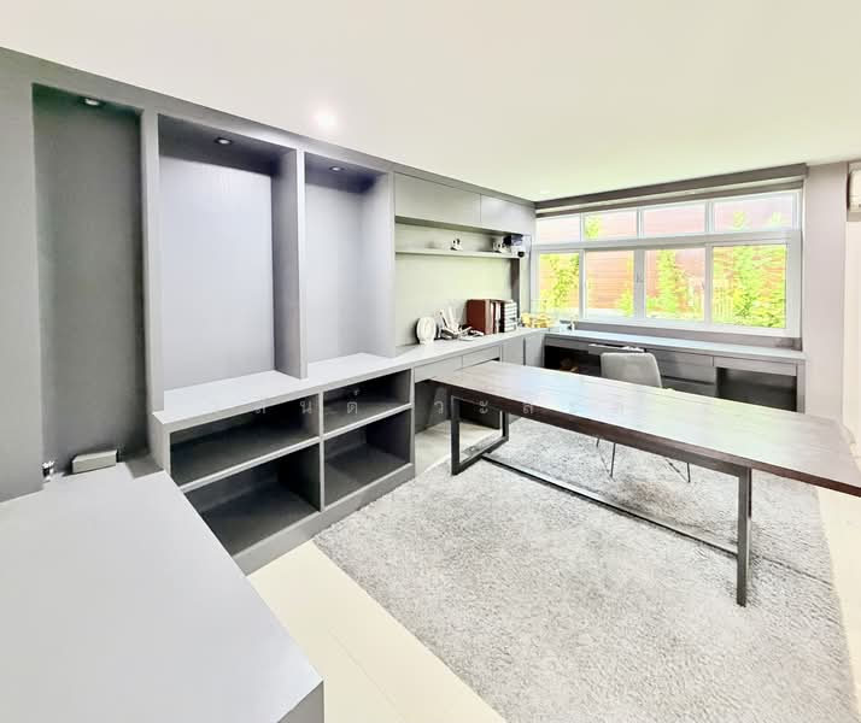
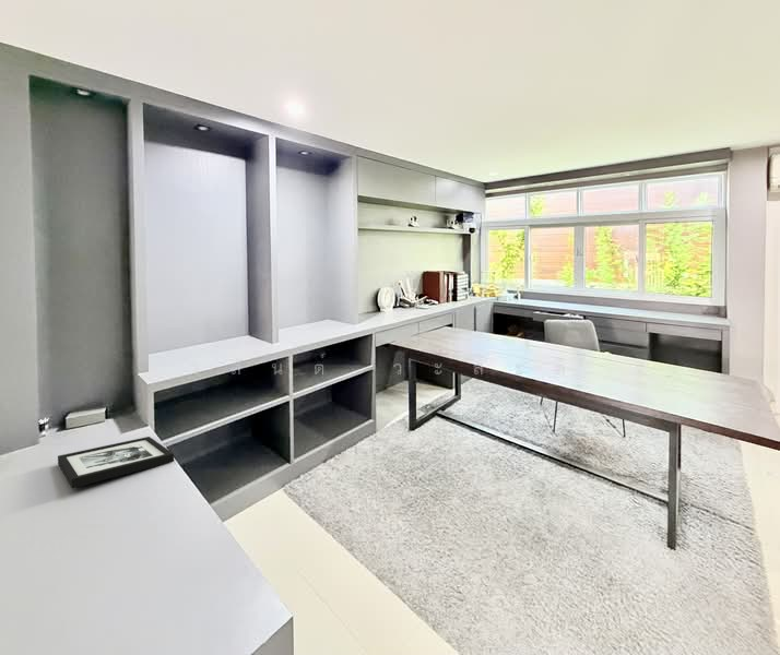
+ picture frame [57,436,175,489]
